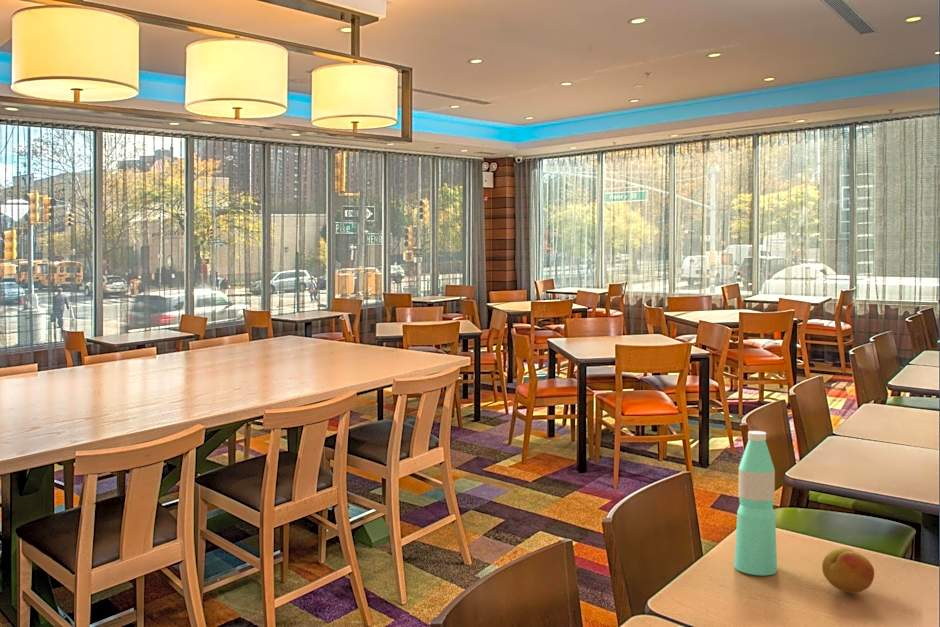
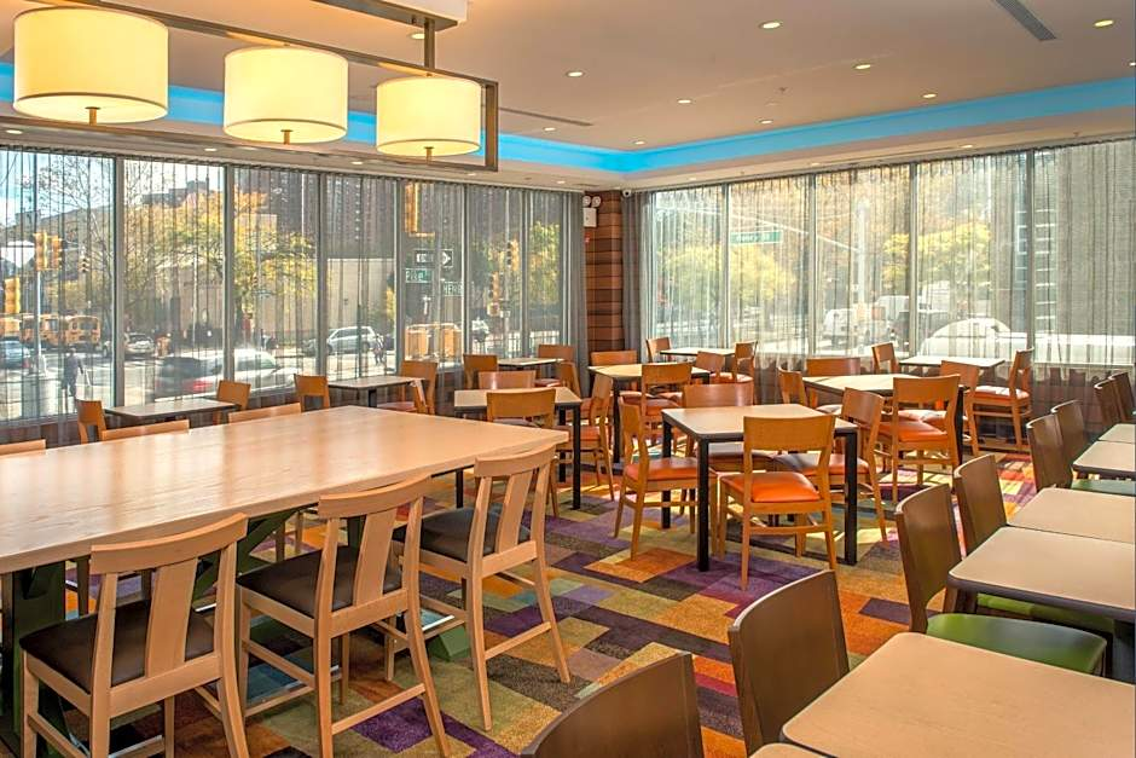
- water bottle [733,430,778,576]
- fruit [821,546,875,594]
